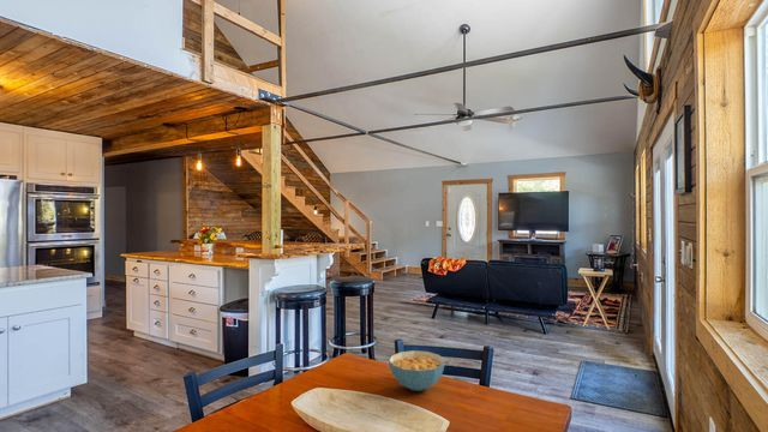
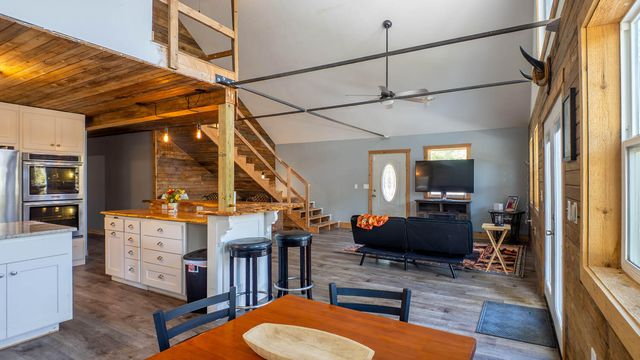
- cereal bowl [388,349,446,392]
